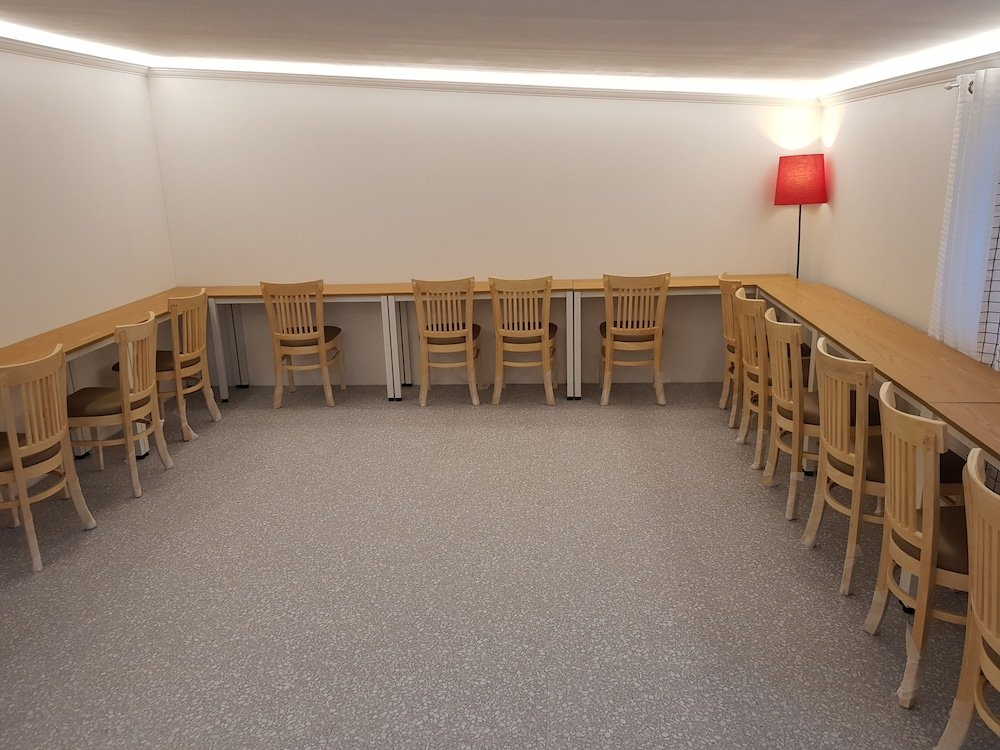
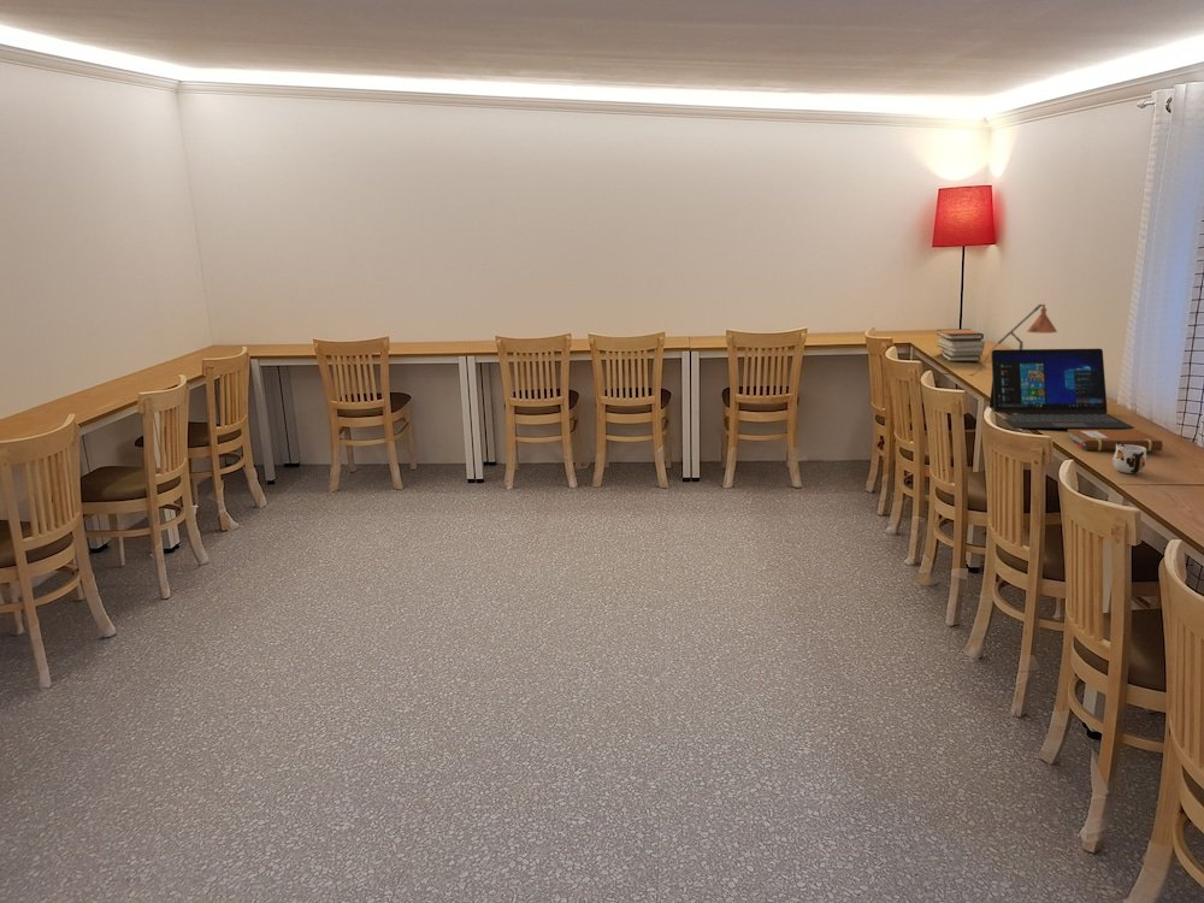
+ mug [1111,442,1149,474]
+ book stack [936,327,986,362]
+ notebook [1067,429,1164,453]
+ desk lamp [932,303,1058,377]
+ laptop [988,348,1135,430]
